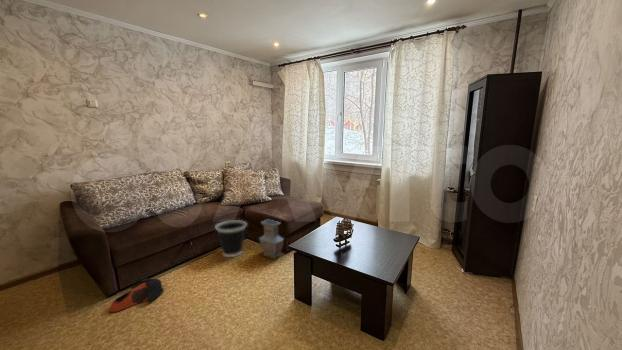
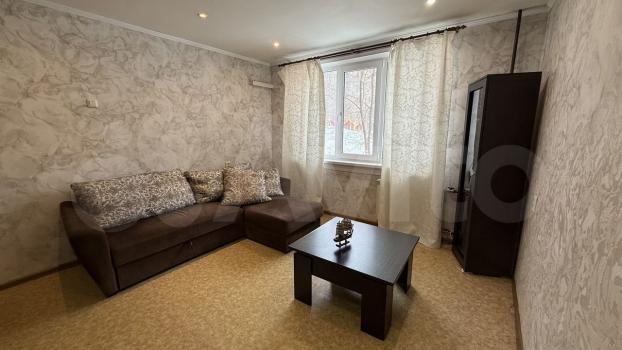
- vase [258,219,285,260]
- bag [108,278,165,313]
- wastebasket [214,219,248,258]
